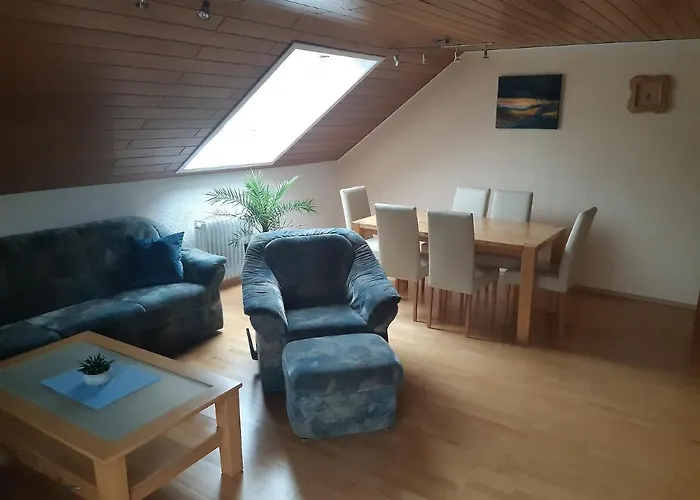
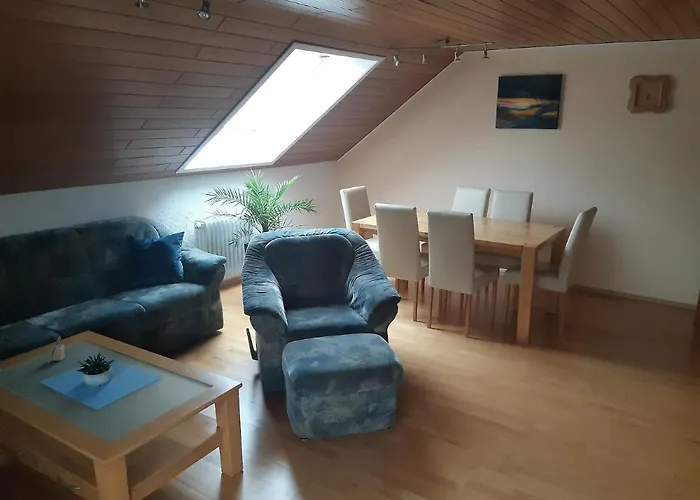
+ candle [47,335,66,364]
